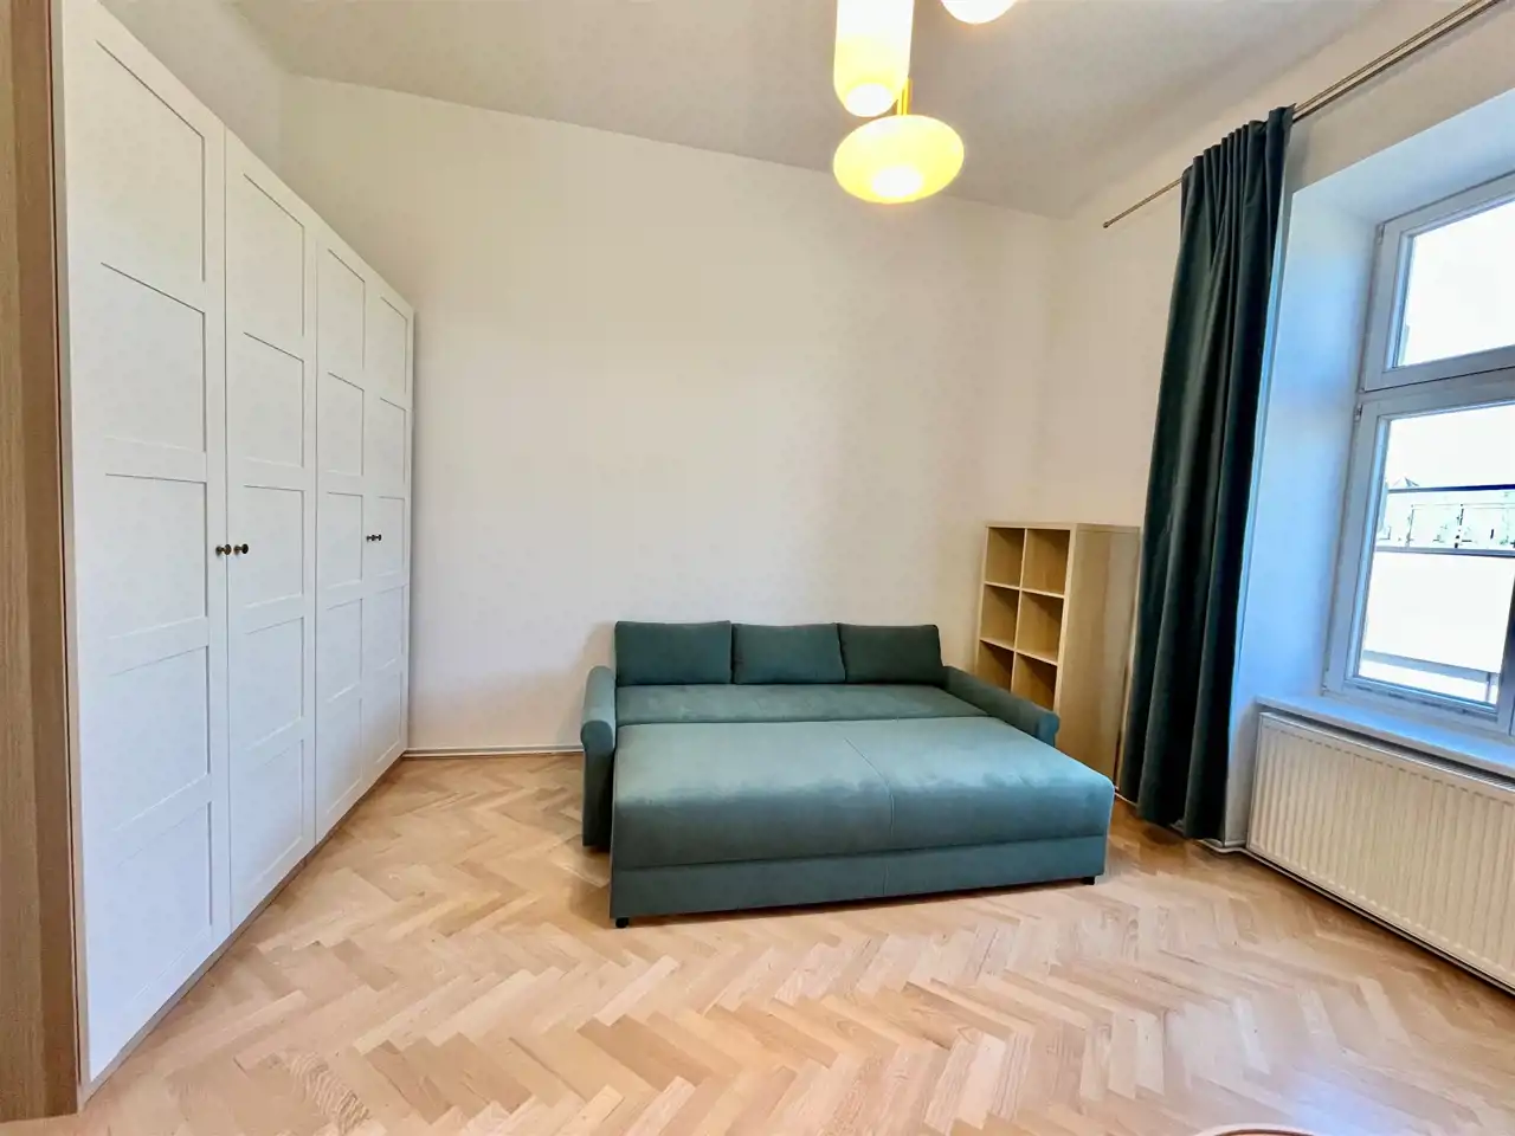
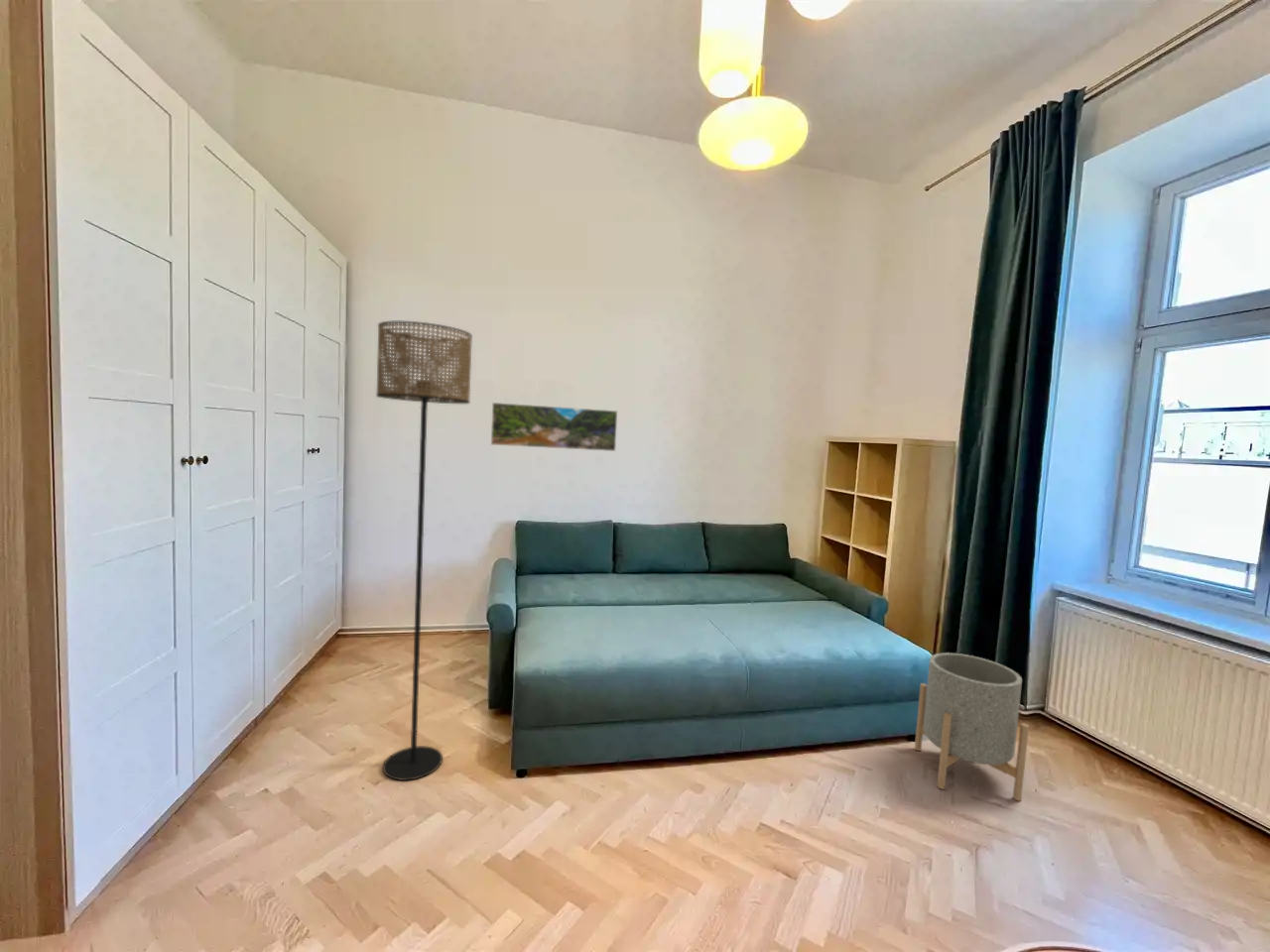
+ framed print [490,402,618,452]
+ floor lamp [375,320,473,781]
+ planter [914,652,1030,802]
